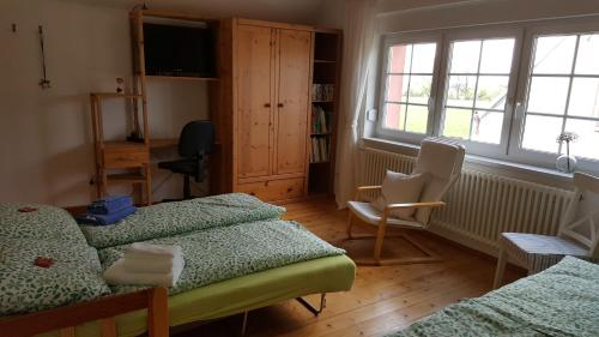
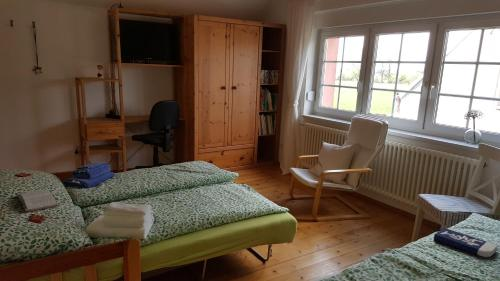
+ book [433,227,499,258]
+ book [17,188,59,213]
